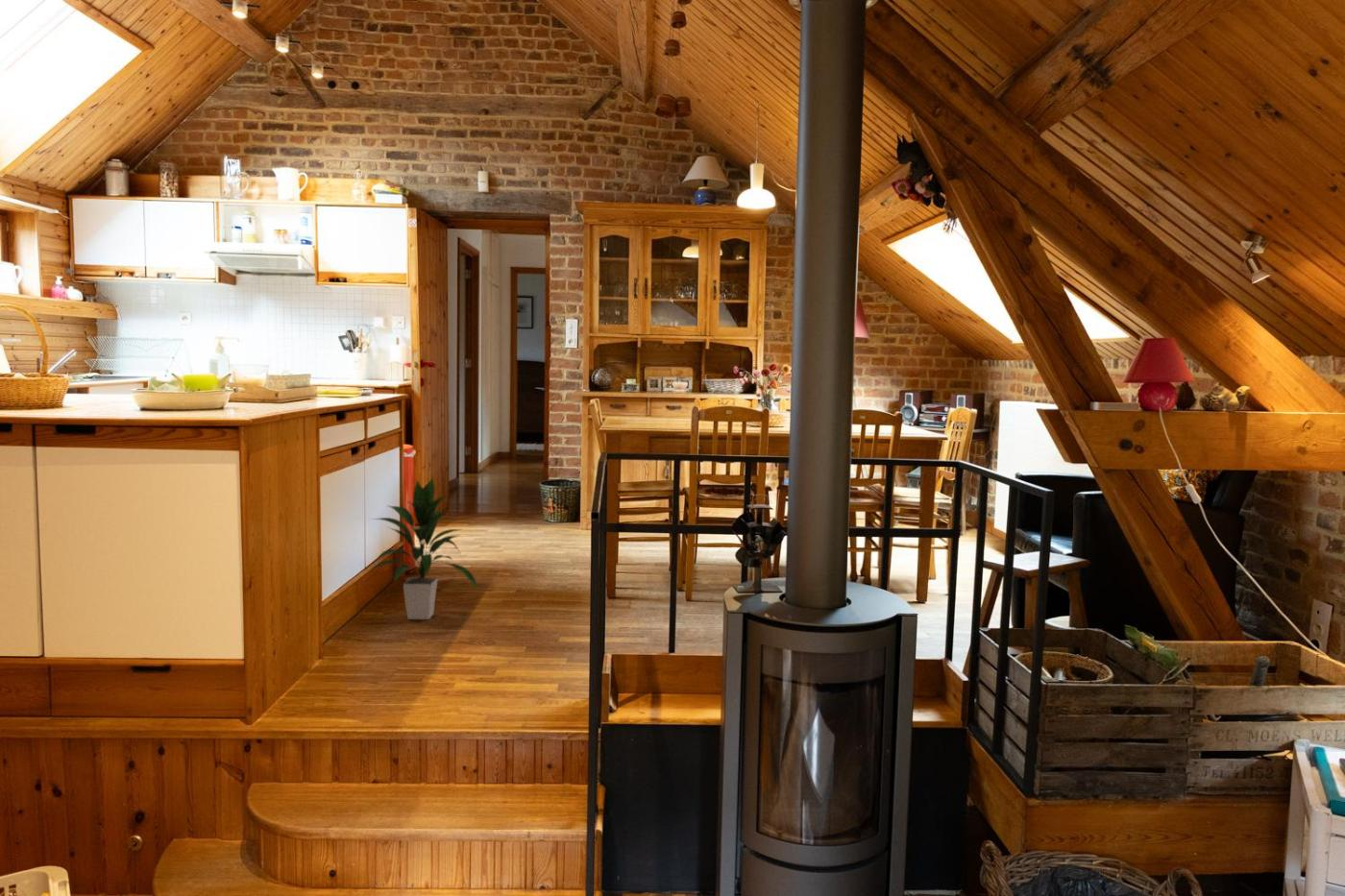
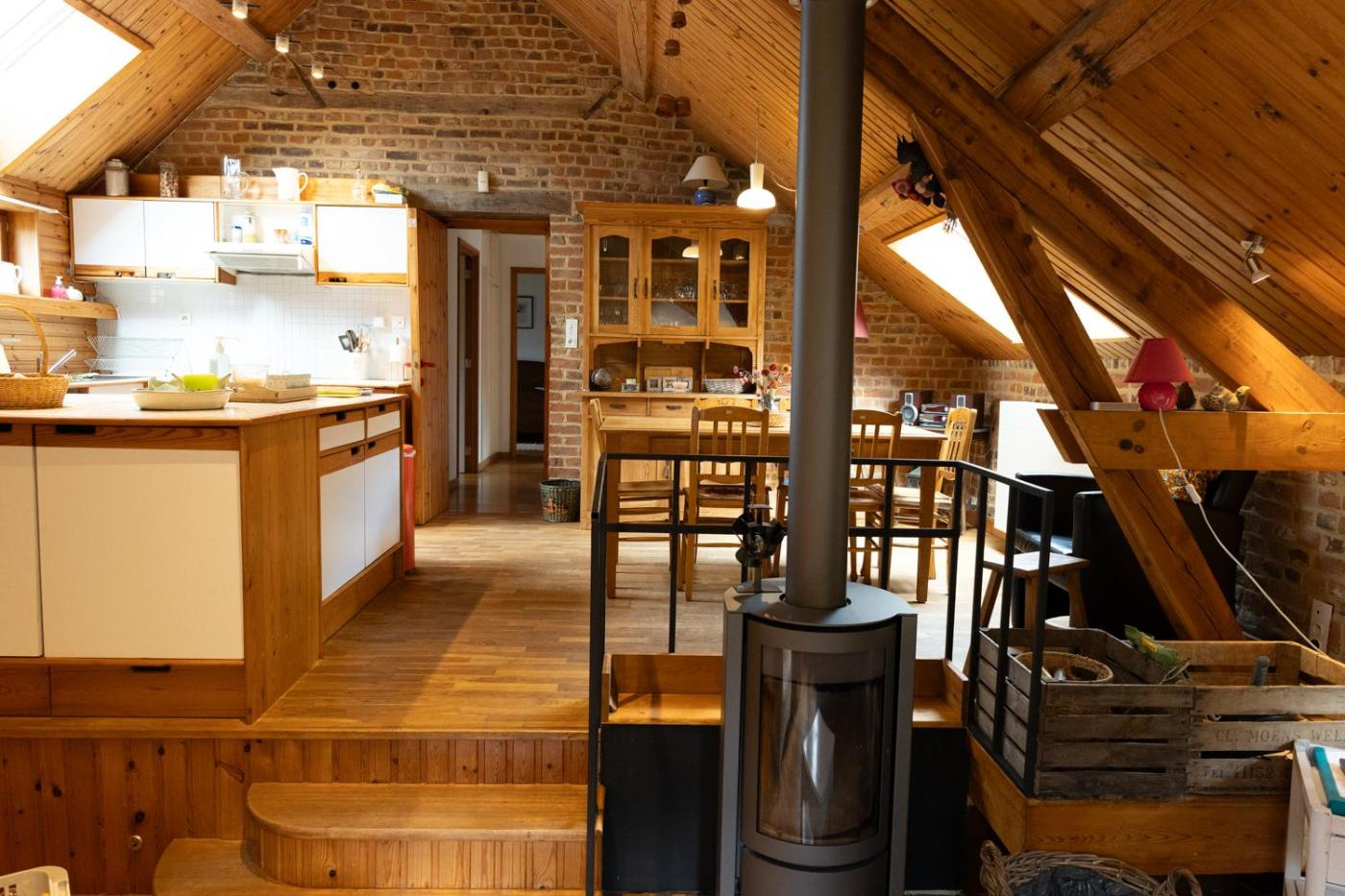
- indoor plant [367,476,480,620]
